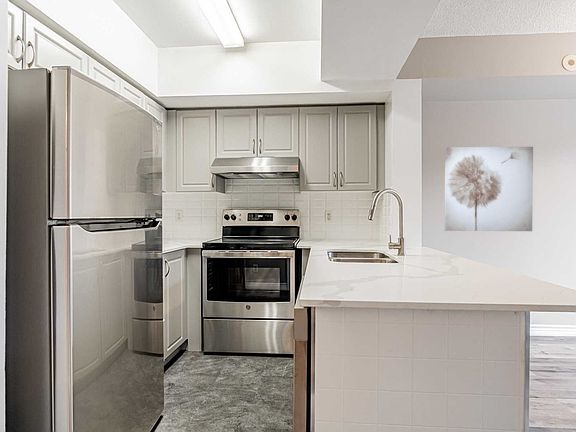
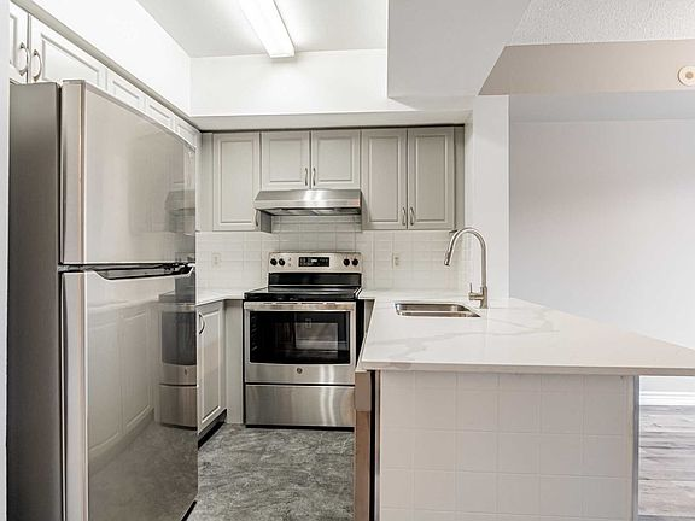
- wall art [444,146,534,232]
